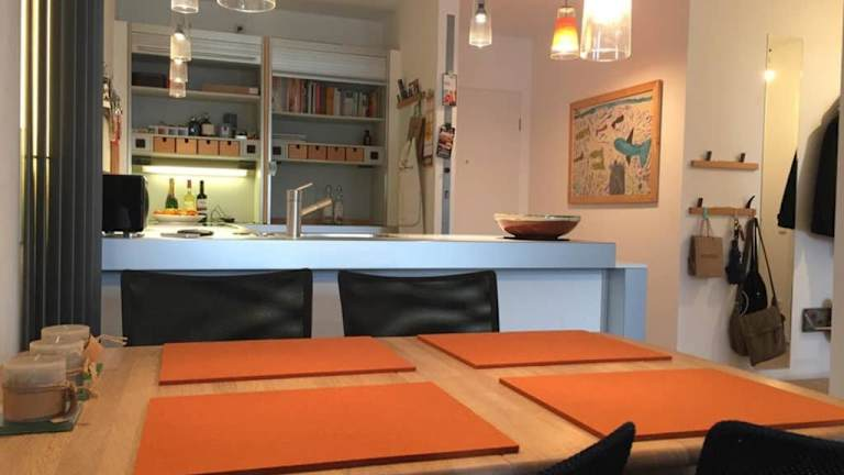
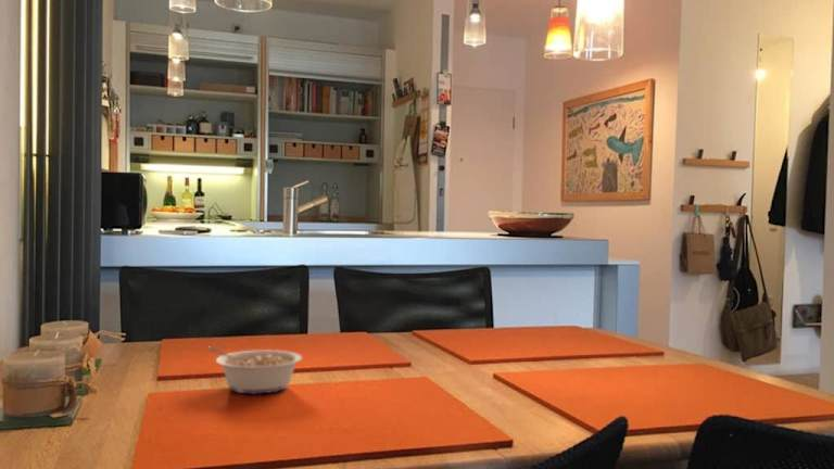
+ legume [206,345,303,395]
